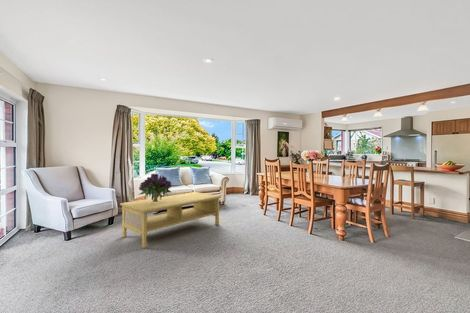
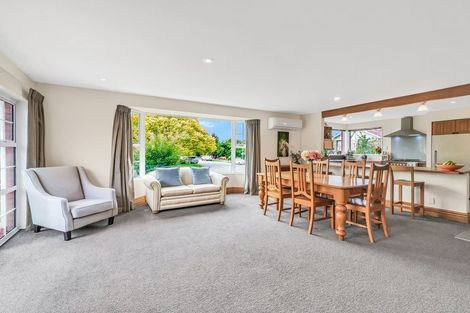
- coffee table [119,191,222,249]
- bouquet [138,173,173,202]
